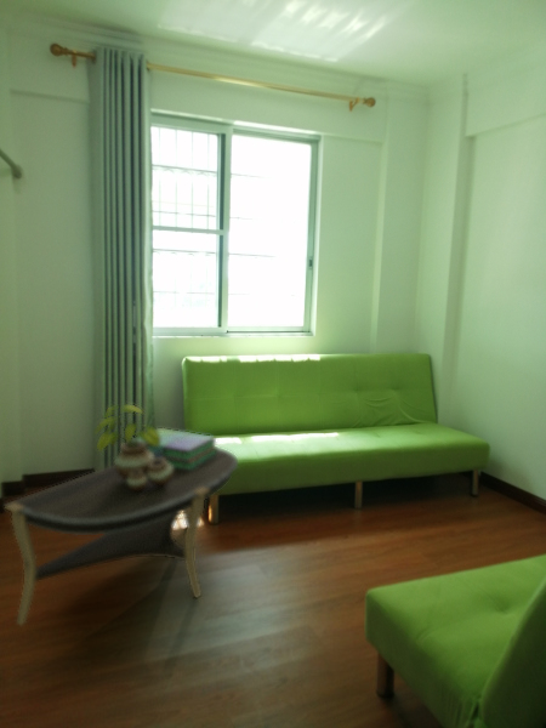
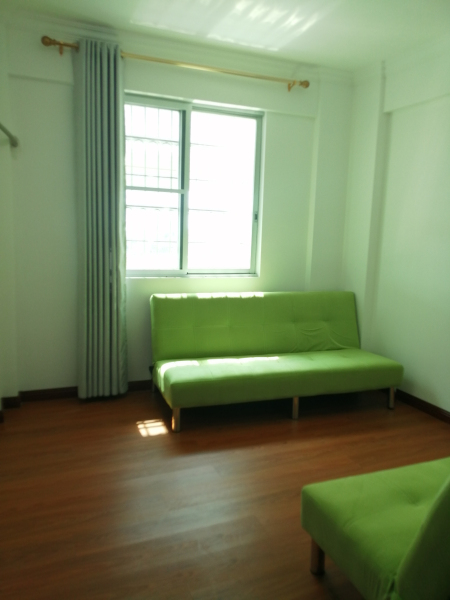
- potted plant [92,404,172,491]
- coffee table [4,447,239,626]
- stack of books [131,427,218,470]
